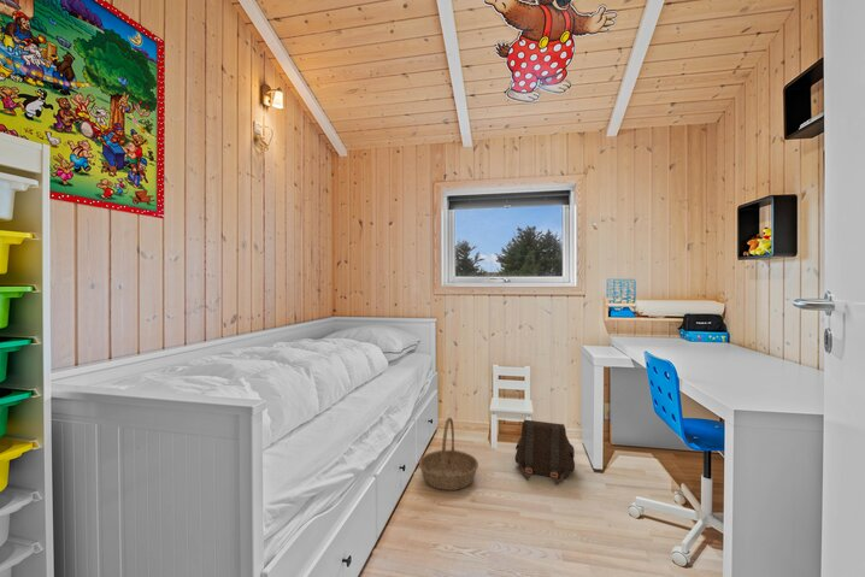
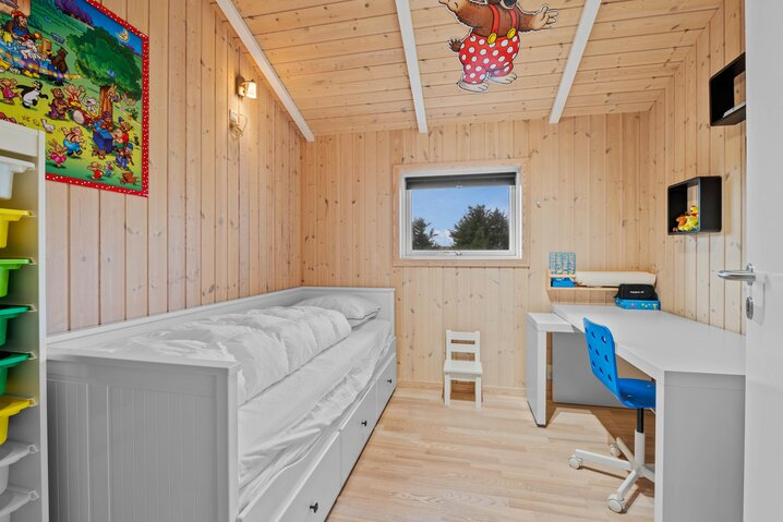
- satchel [514,418,576,484]
- basket [418,416,479,491]
